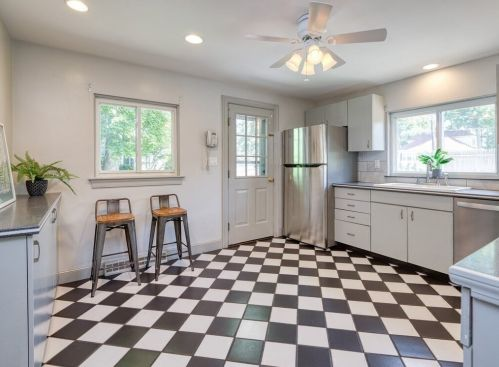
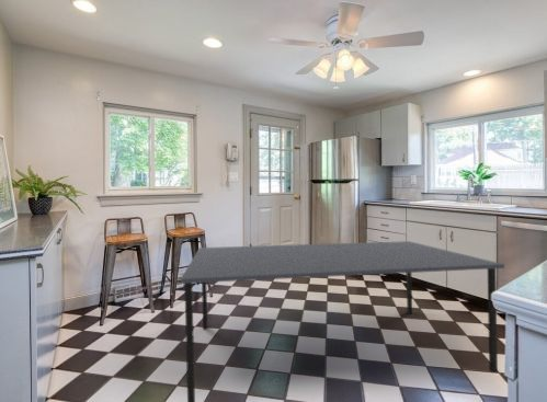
+ dining table [180,240,505,402]
